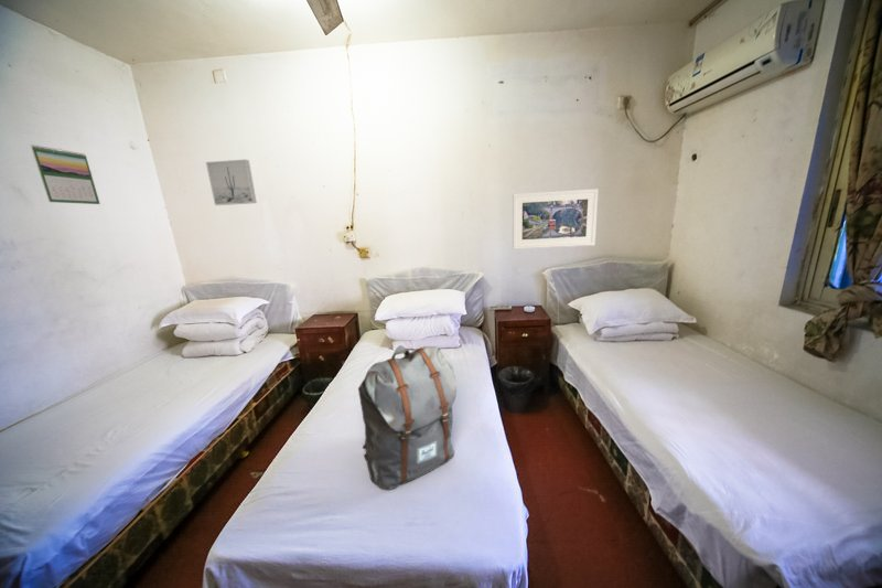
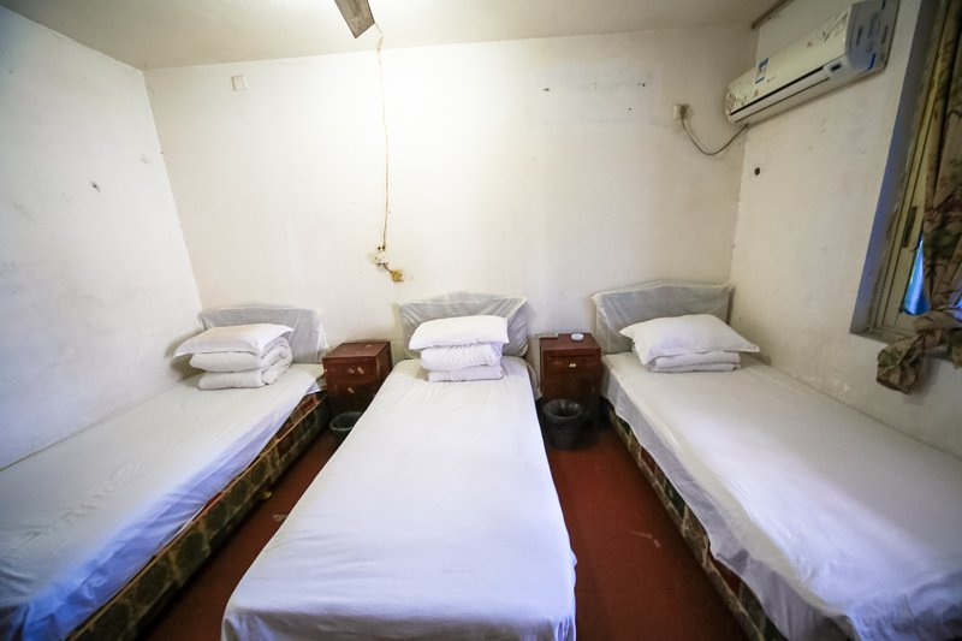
- calendar [30,143,101,205]
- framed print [512,188,600,250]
- backpack [357,344,458,491]
- wall art [205,158,258,206]
